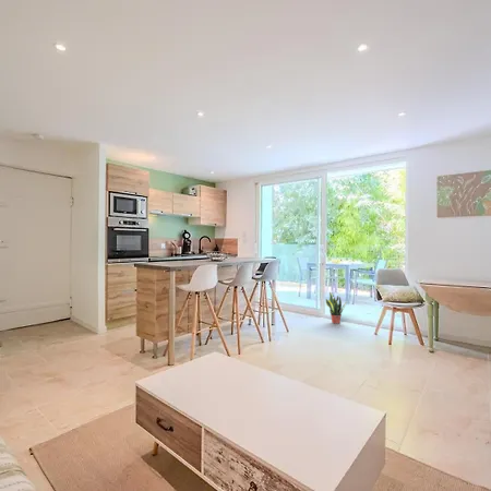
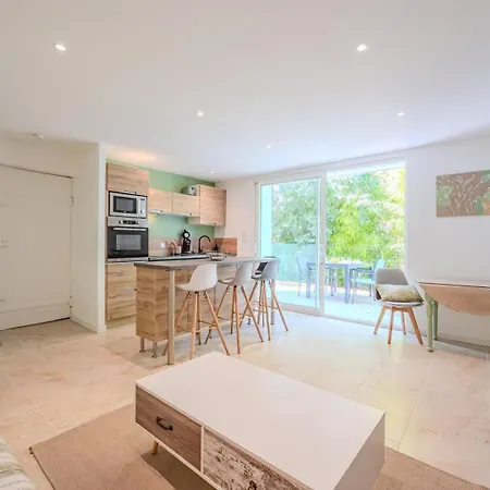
- potted plant [325,291,347,325]
